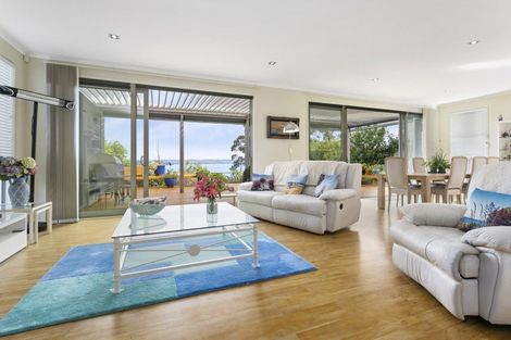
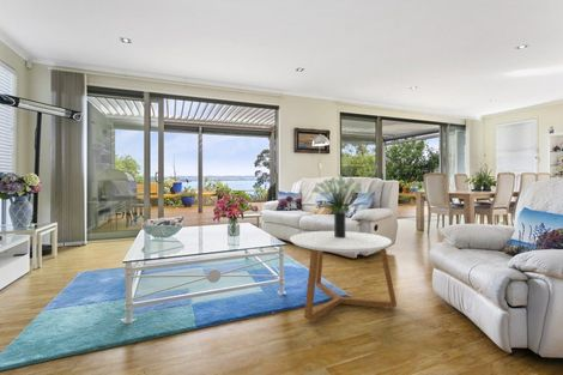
+ coffee table [289,230,398,321]
+ potted plant [310,174,373,238]
